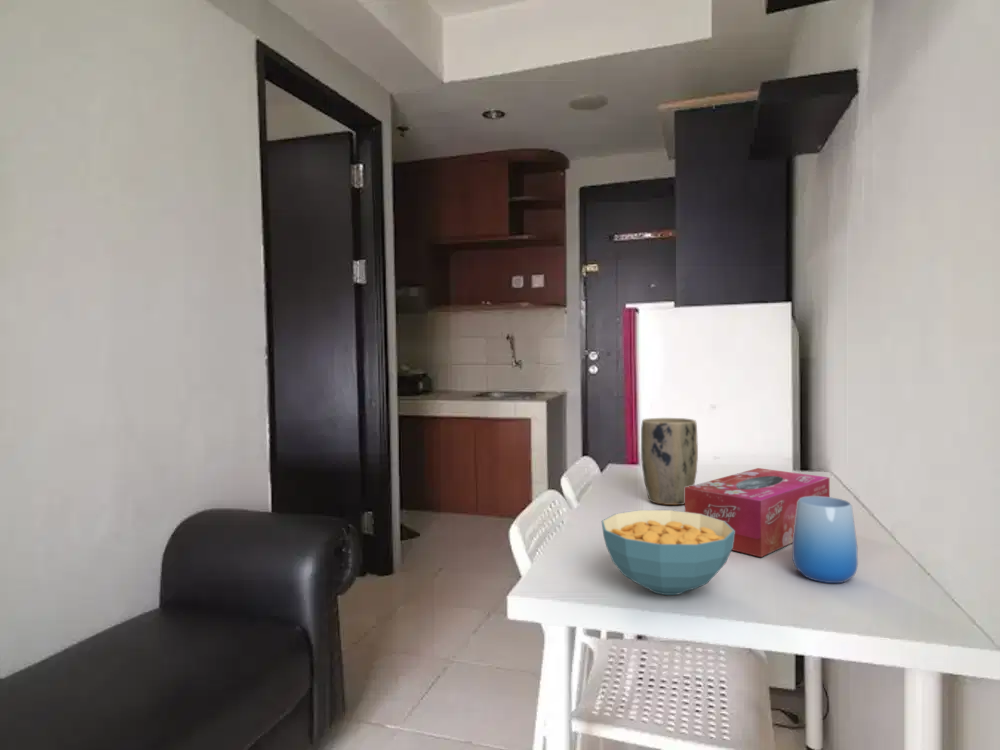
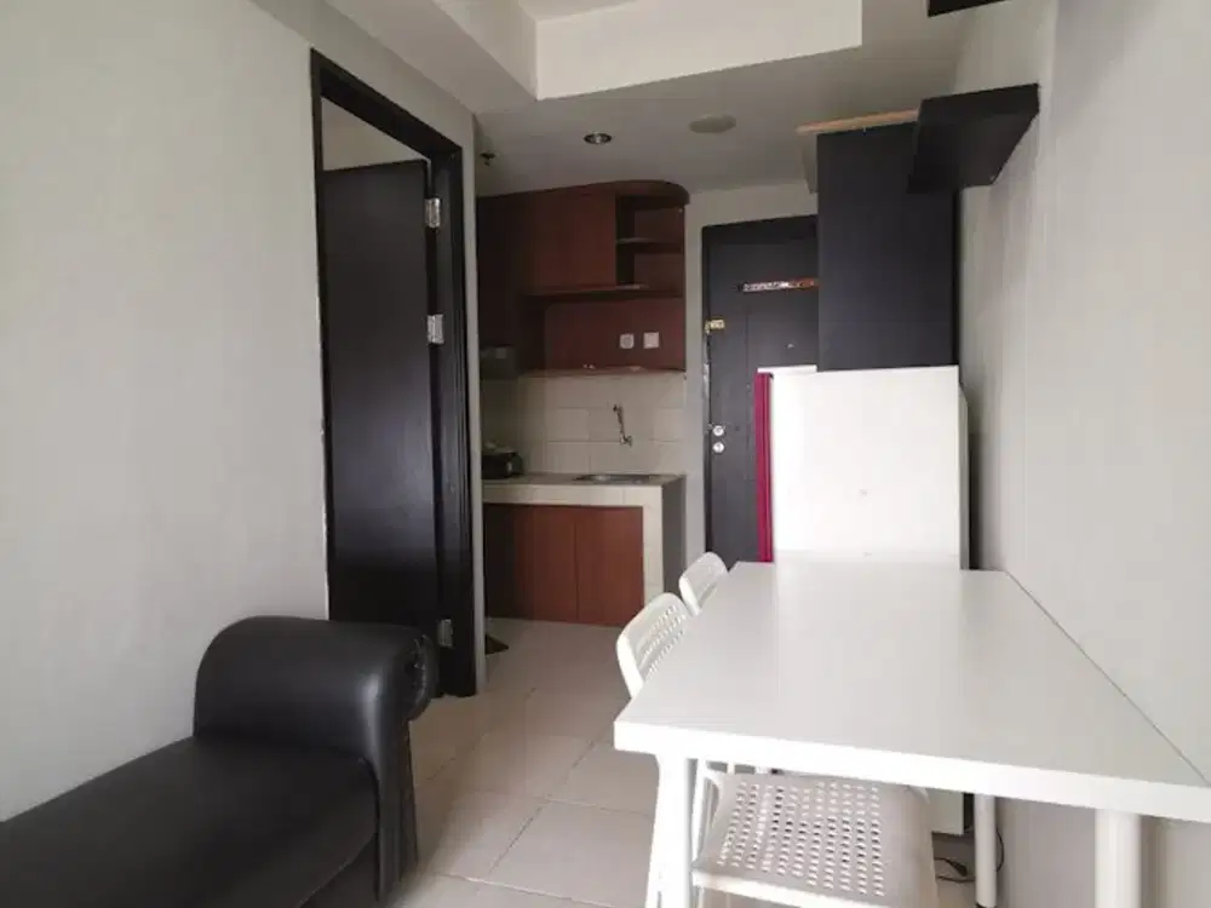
- plant pot [640,417,699,506]
- cup [791,496,859,584]
- cereal bowl [601,509,735,596]
- tissue box [684,467,831,558]
